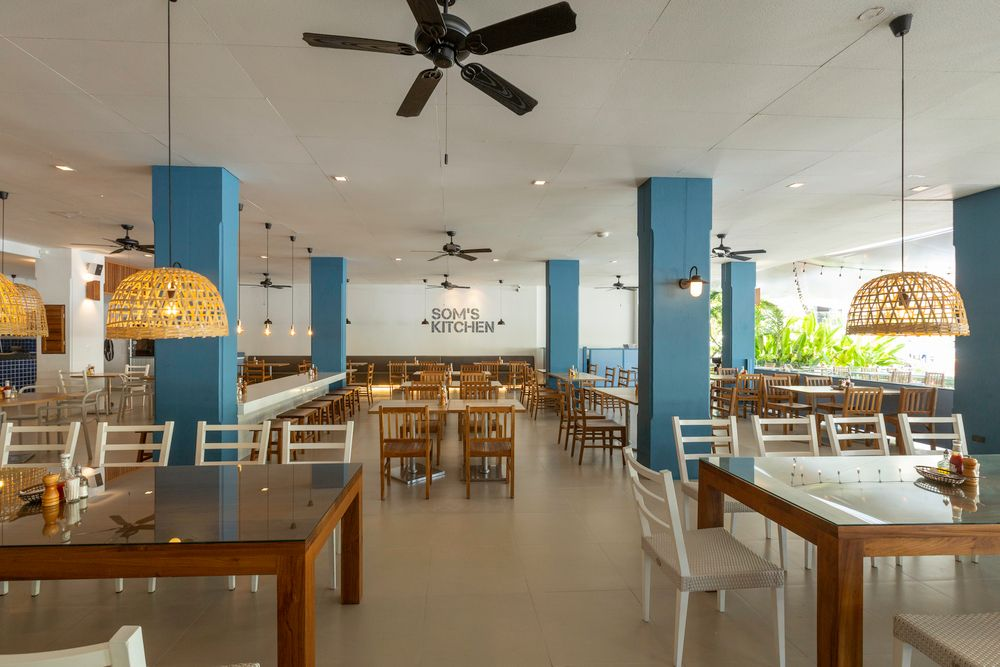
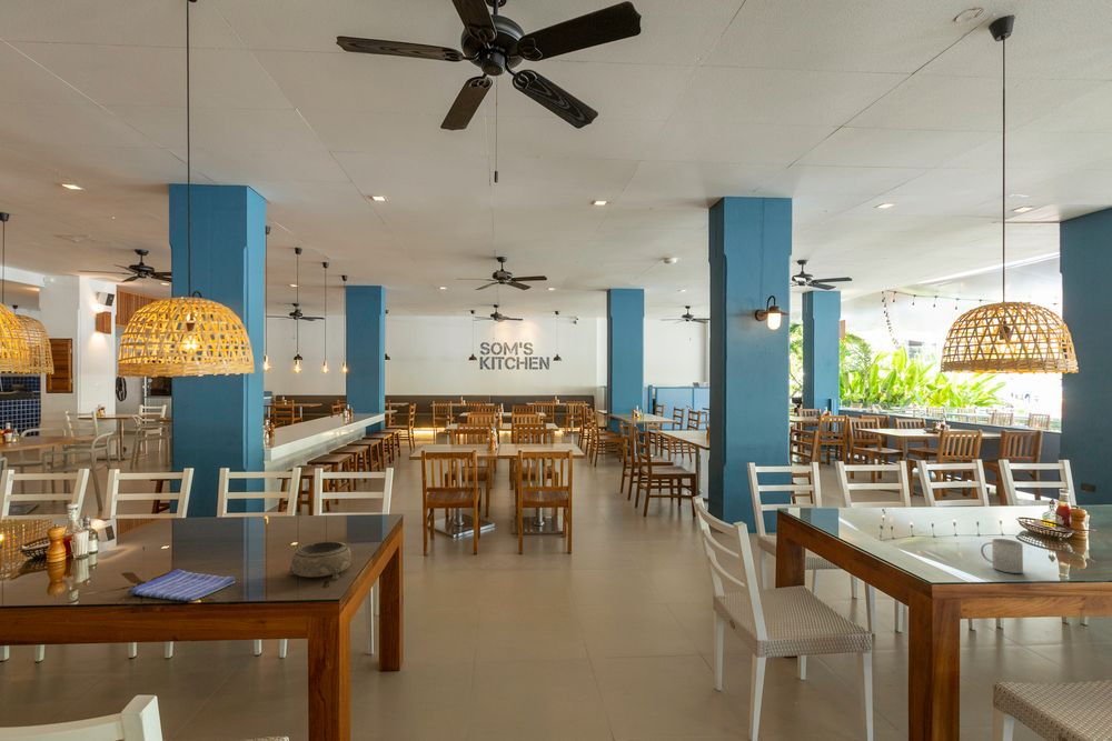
+ decorative bowl [286,541,353,580]
+ dish towel [129,568,237,602]
+ mug [980,538,1024,574]
